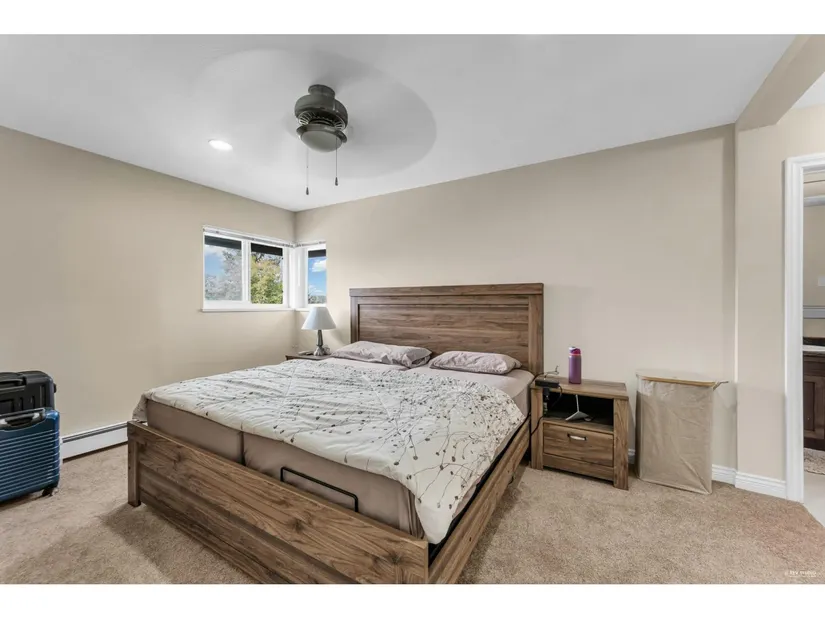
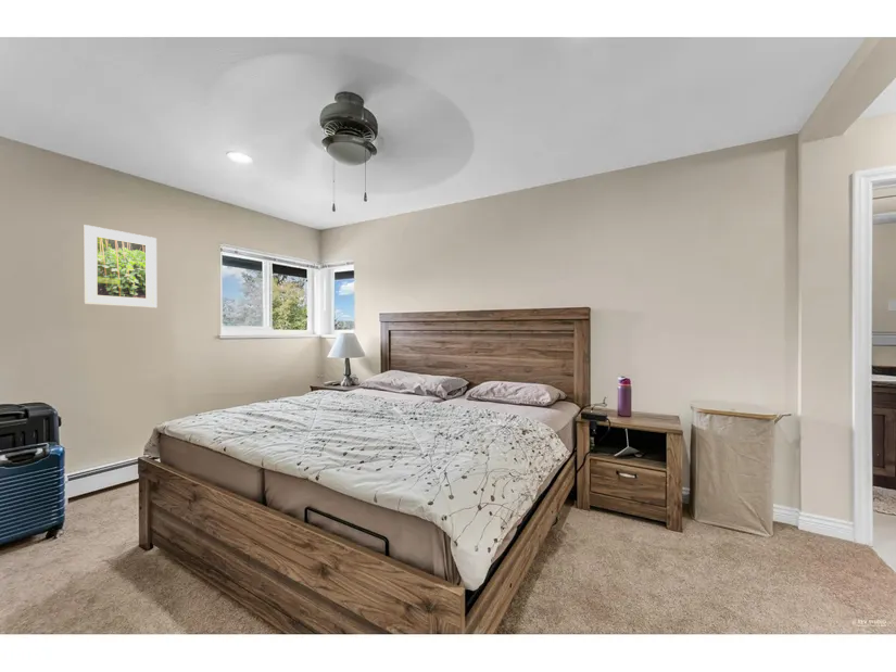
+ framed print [81,224,157,308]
